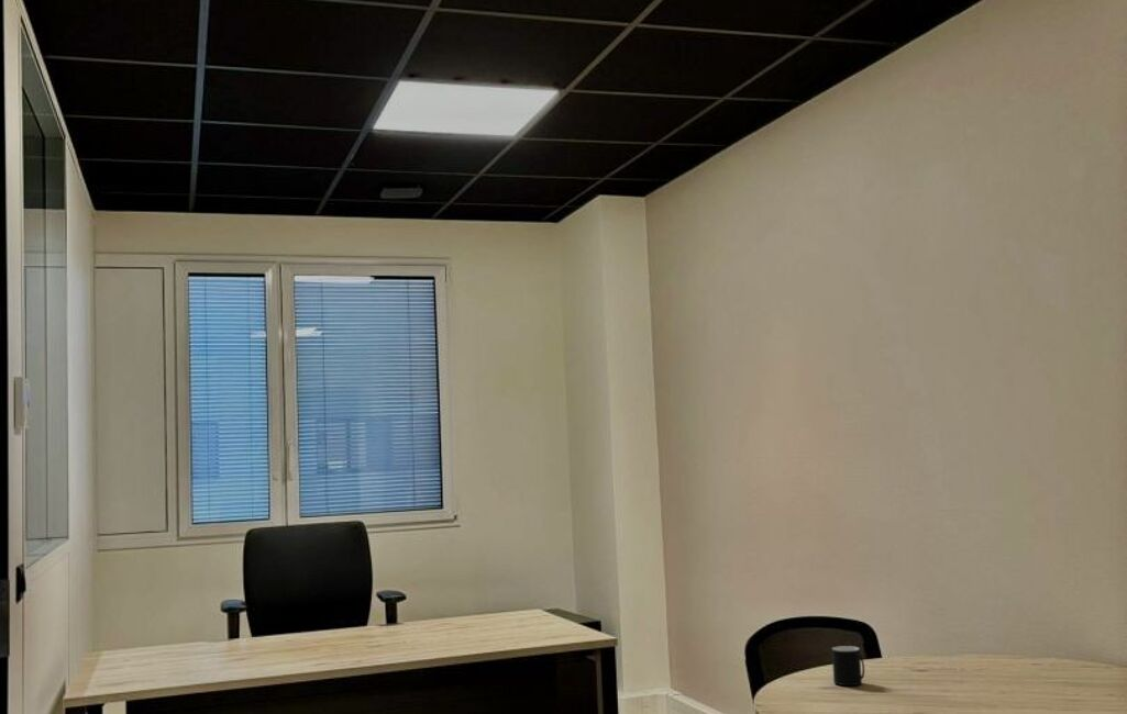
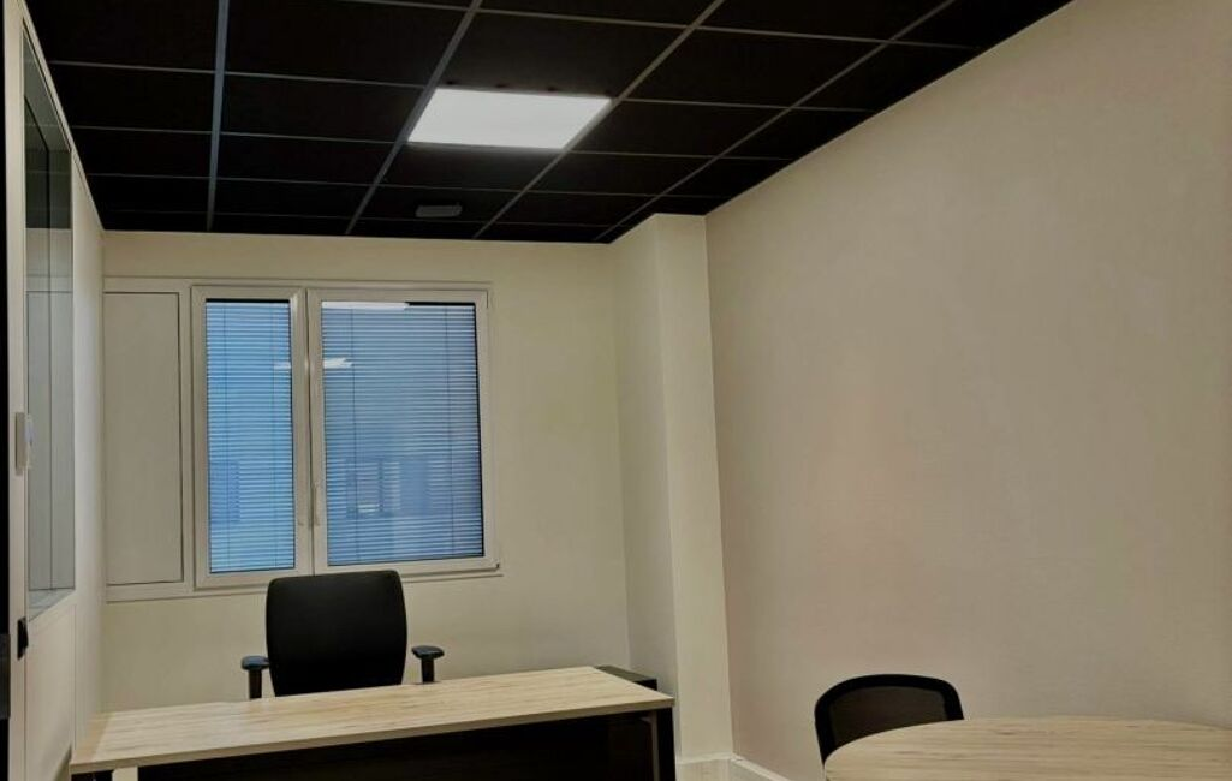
- cup [831,645,865,687]
